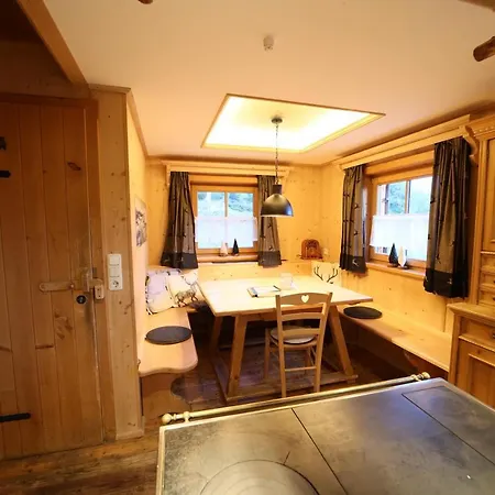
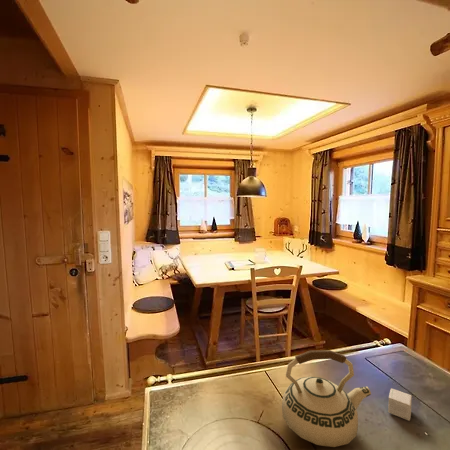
+ teakettle [281,349,372,448]
+ small box [387,387,413,422]
